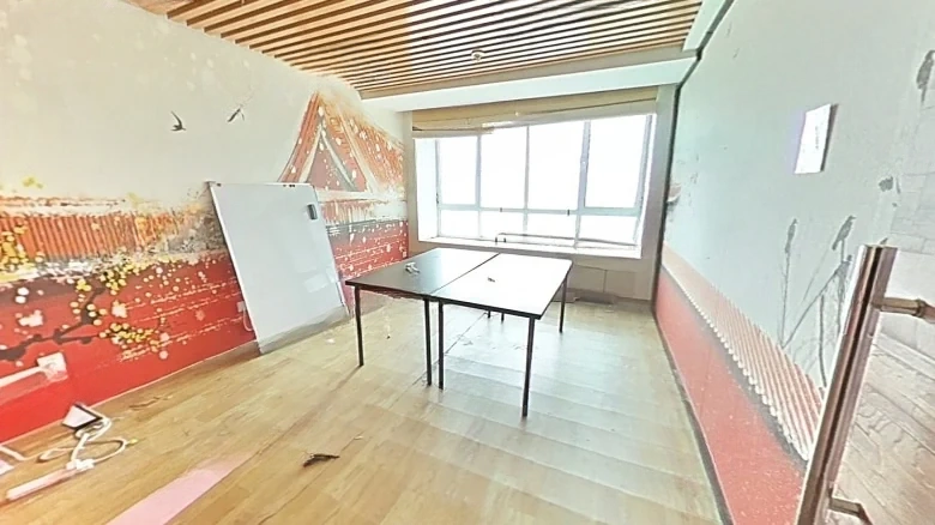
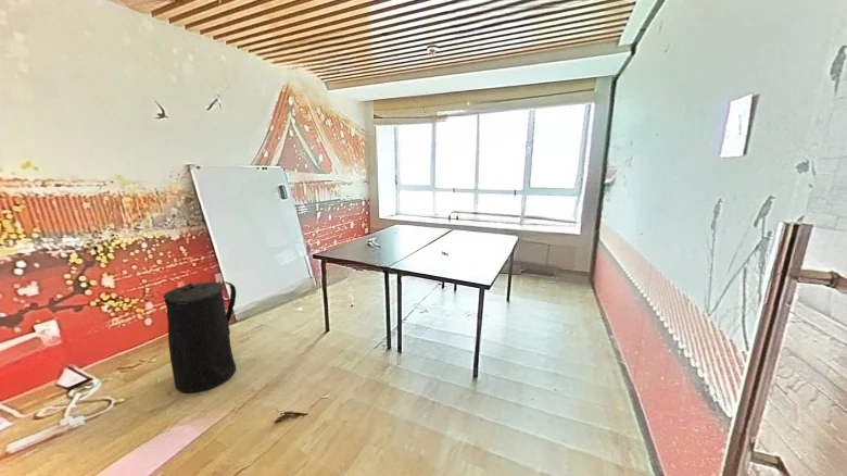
+ trash can [162,280,237,393]
